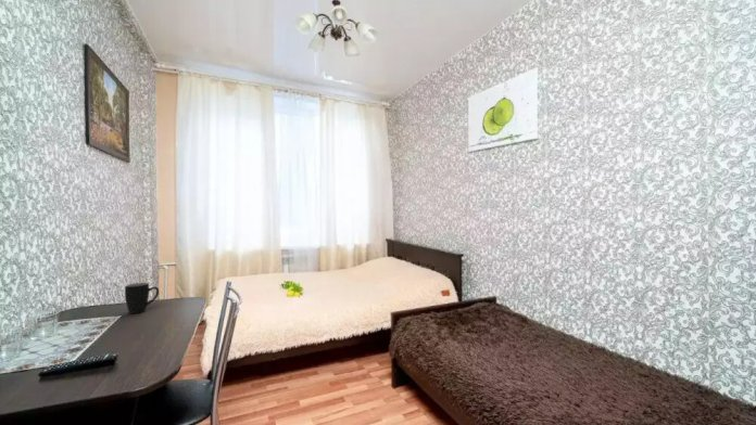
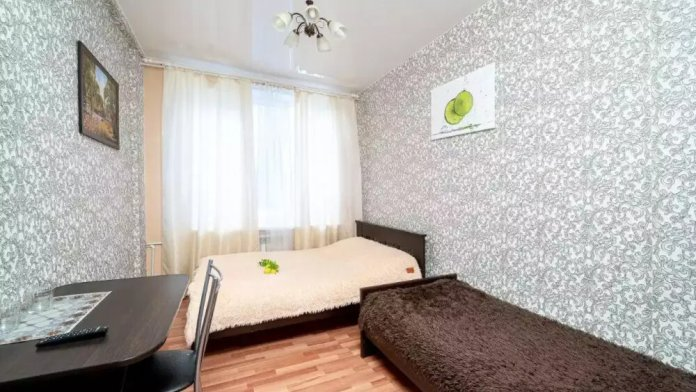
- mug [124,282,160,314]
